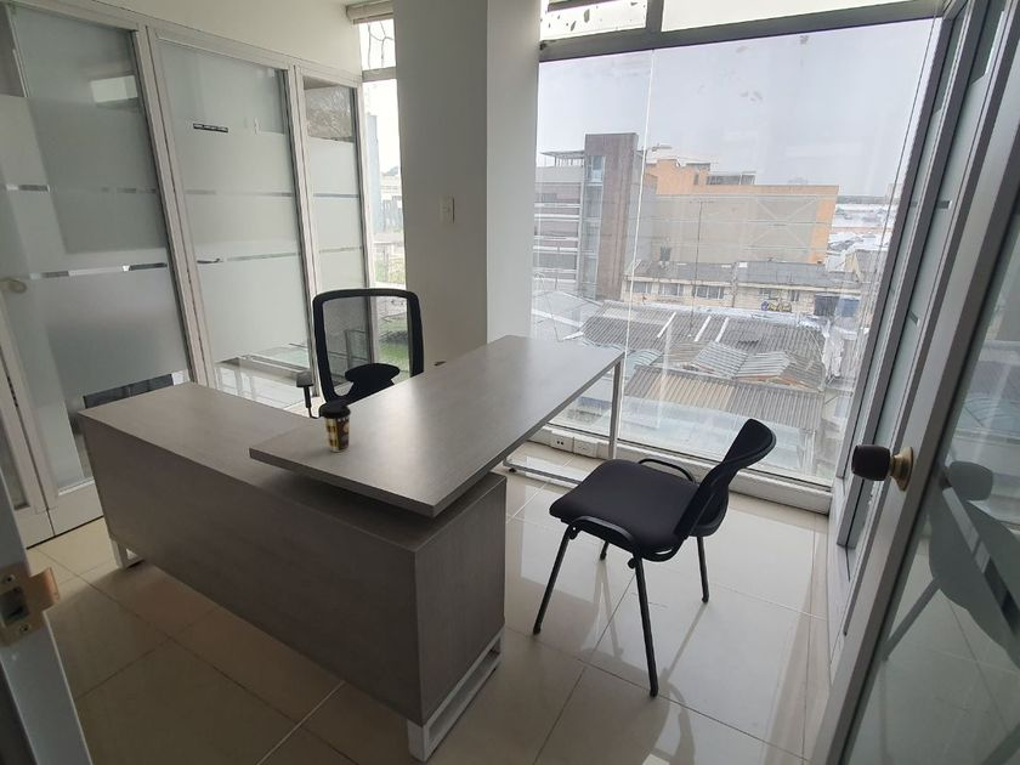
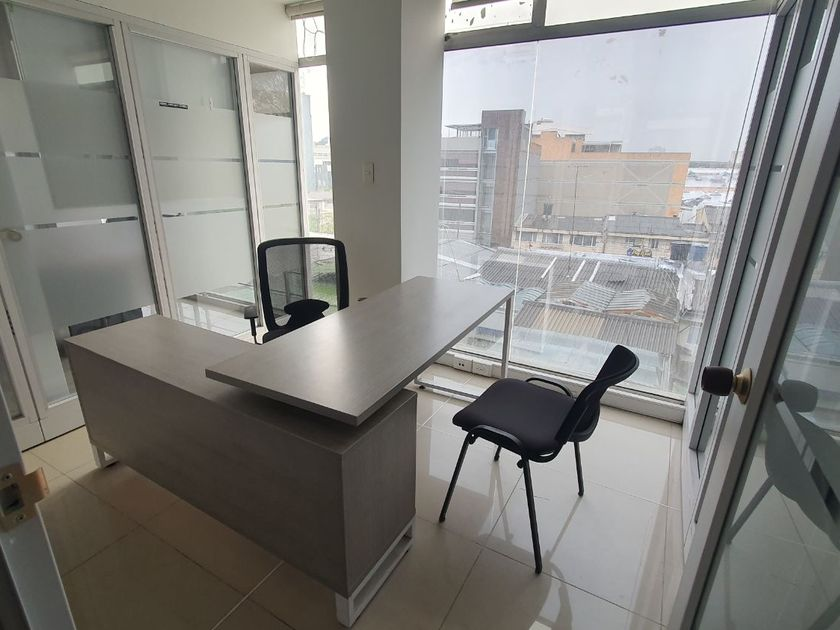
- coffee cup [321,403,352,453]
